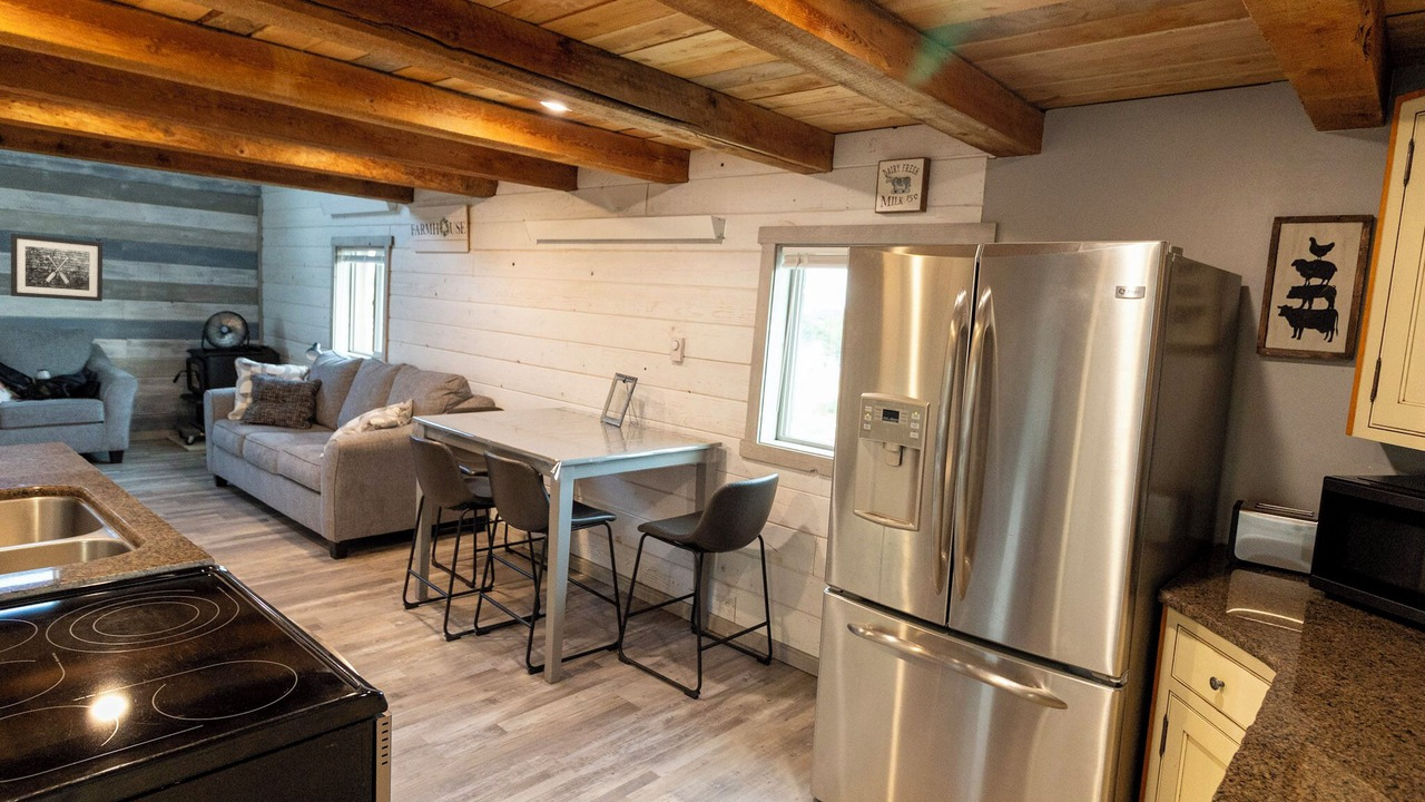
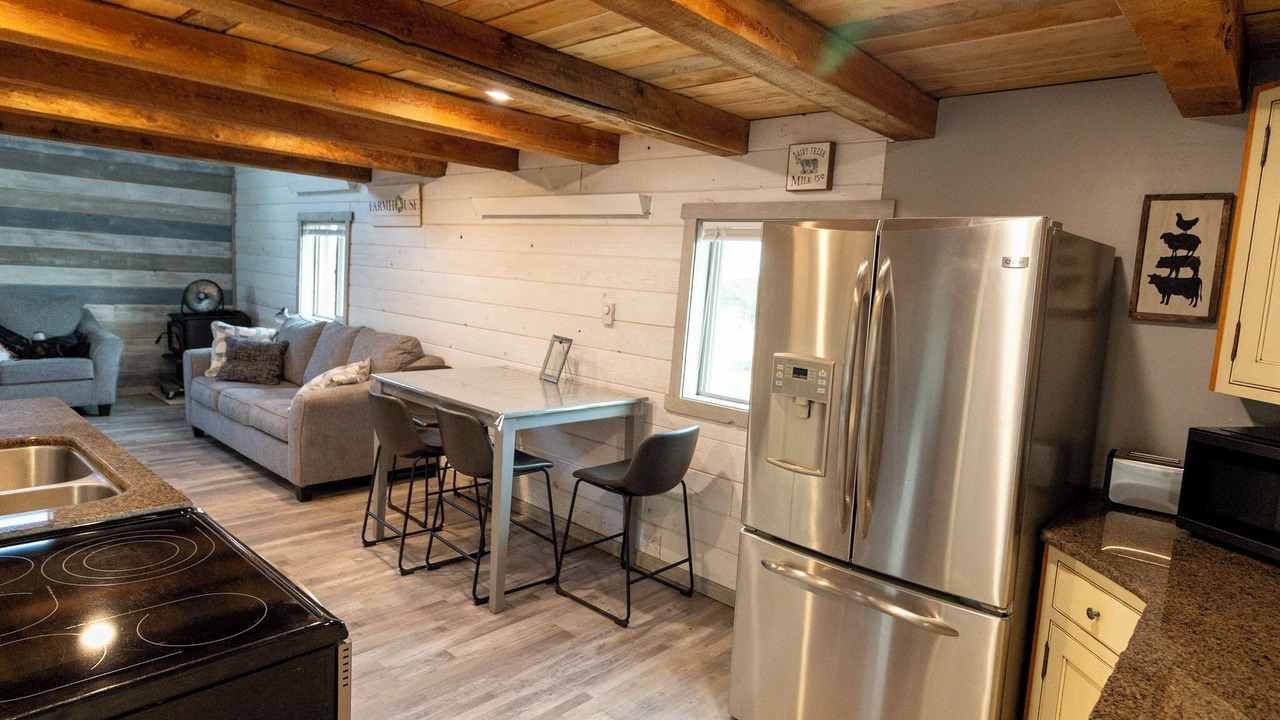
- wall art [10,233,104,302]
